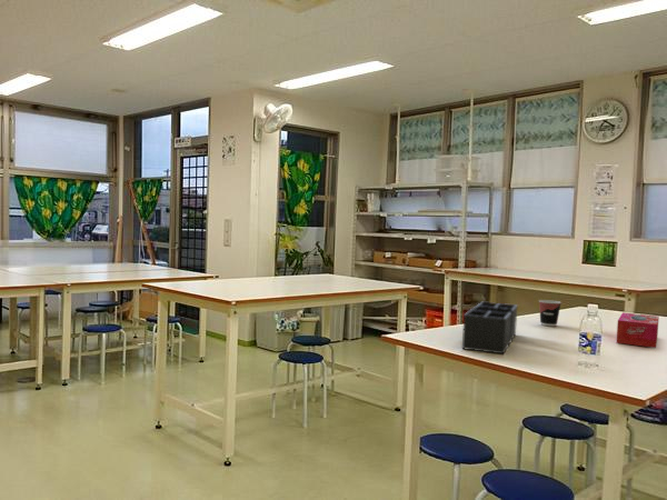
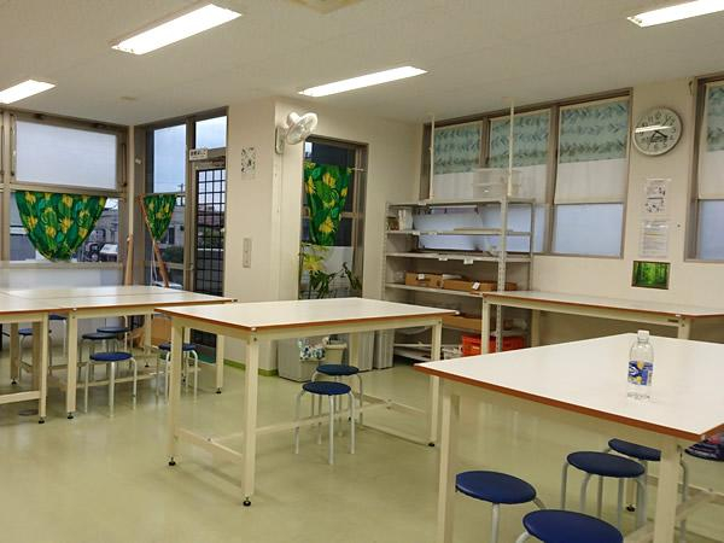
- tissue box [616,311,660,349]
- cup [538,299,563,328]
- desk organizer [461,301,518,354]
